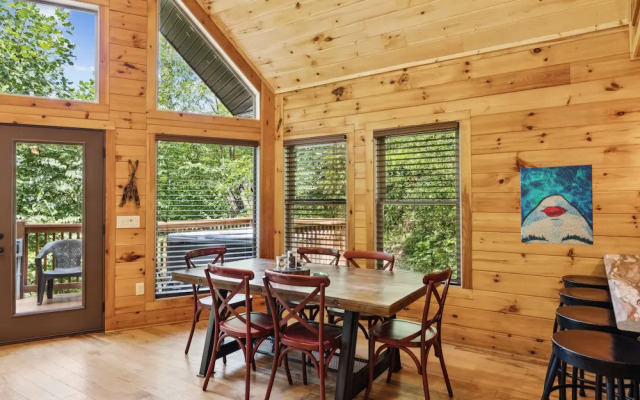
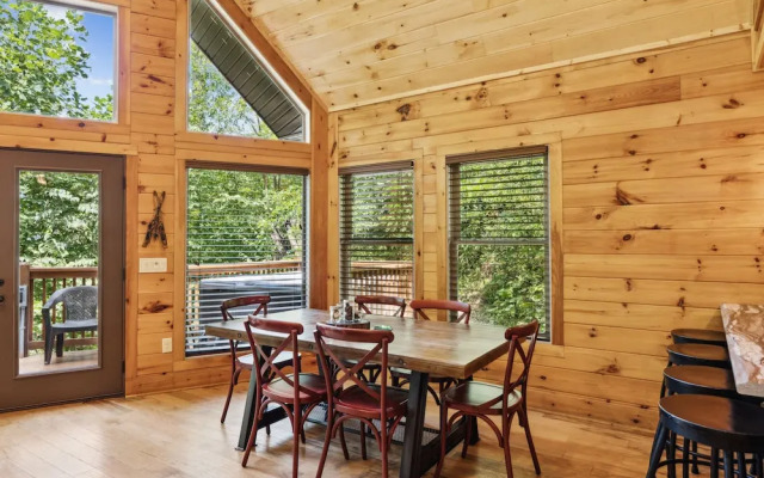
- wall art [519,164,594,247]
